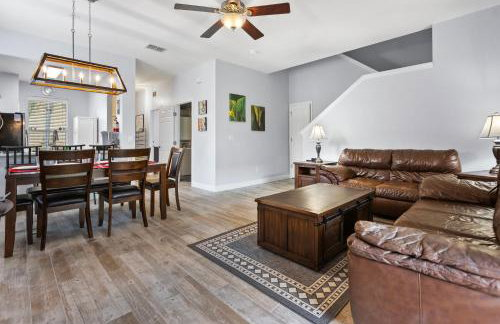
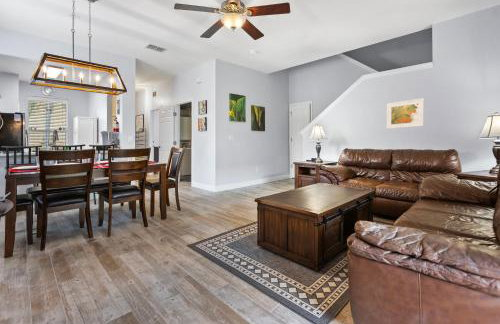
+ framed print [386,97,425,130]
